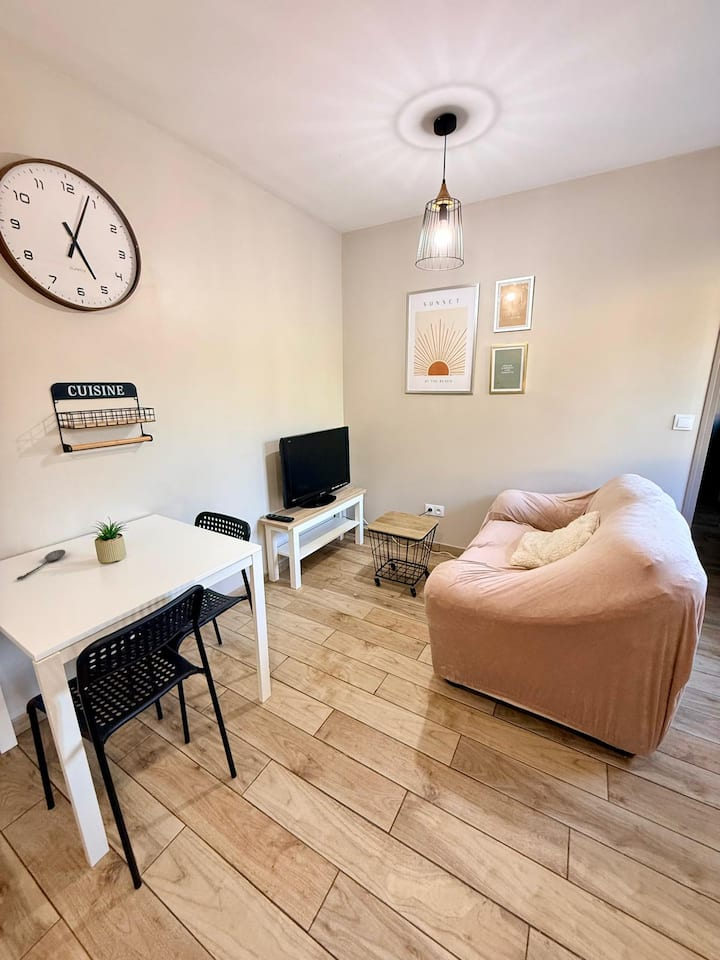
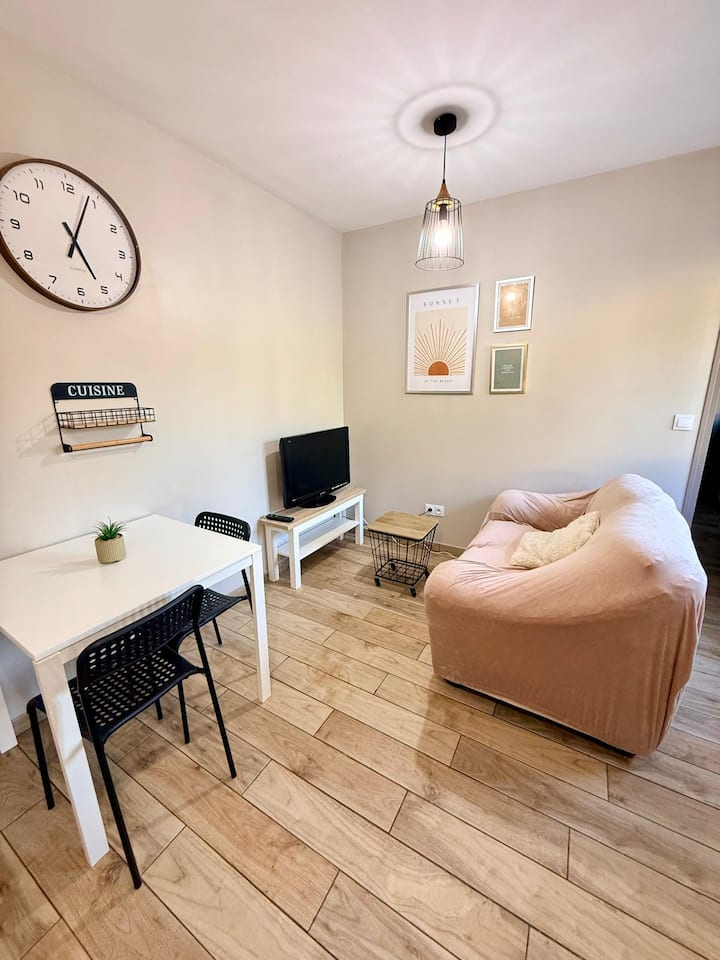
- spoon [16,549,67,581]
